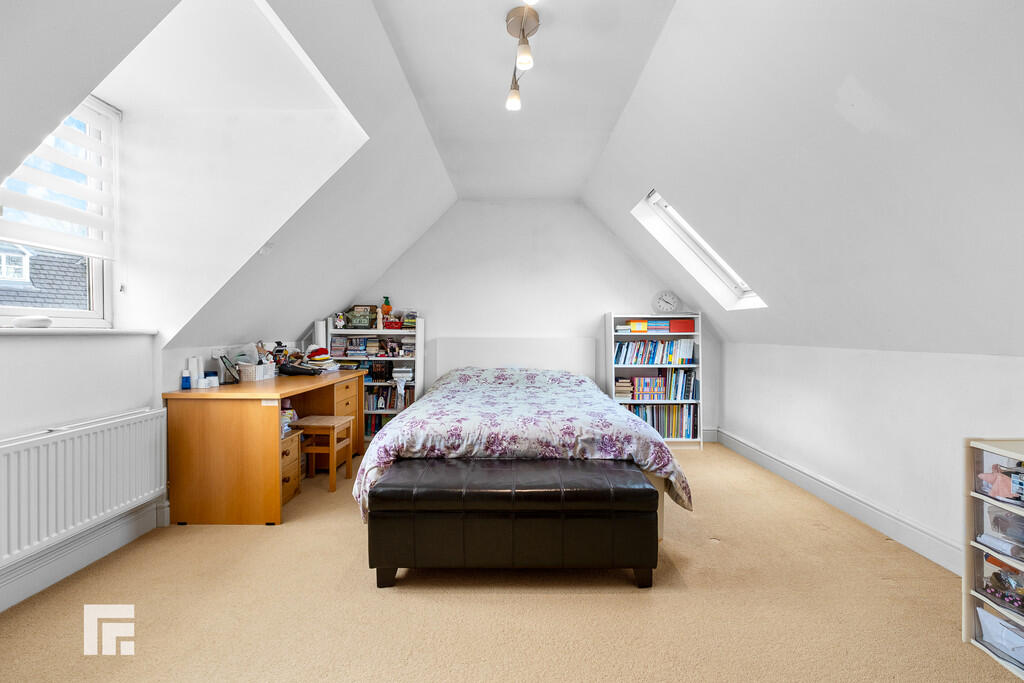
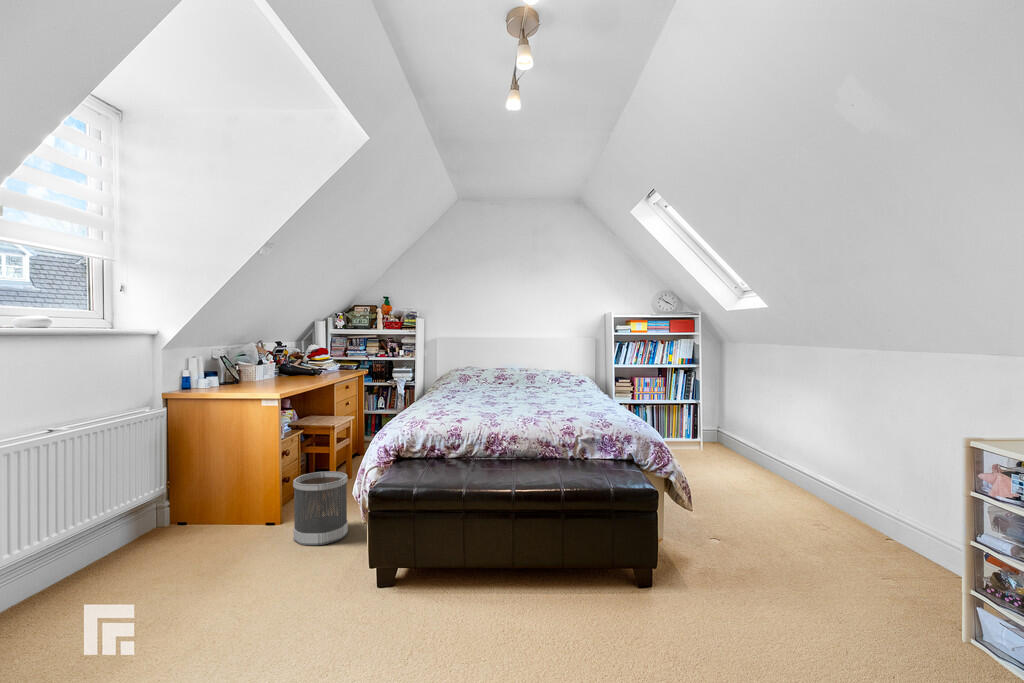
+ wastebasket [292,471,349,546]
